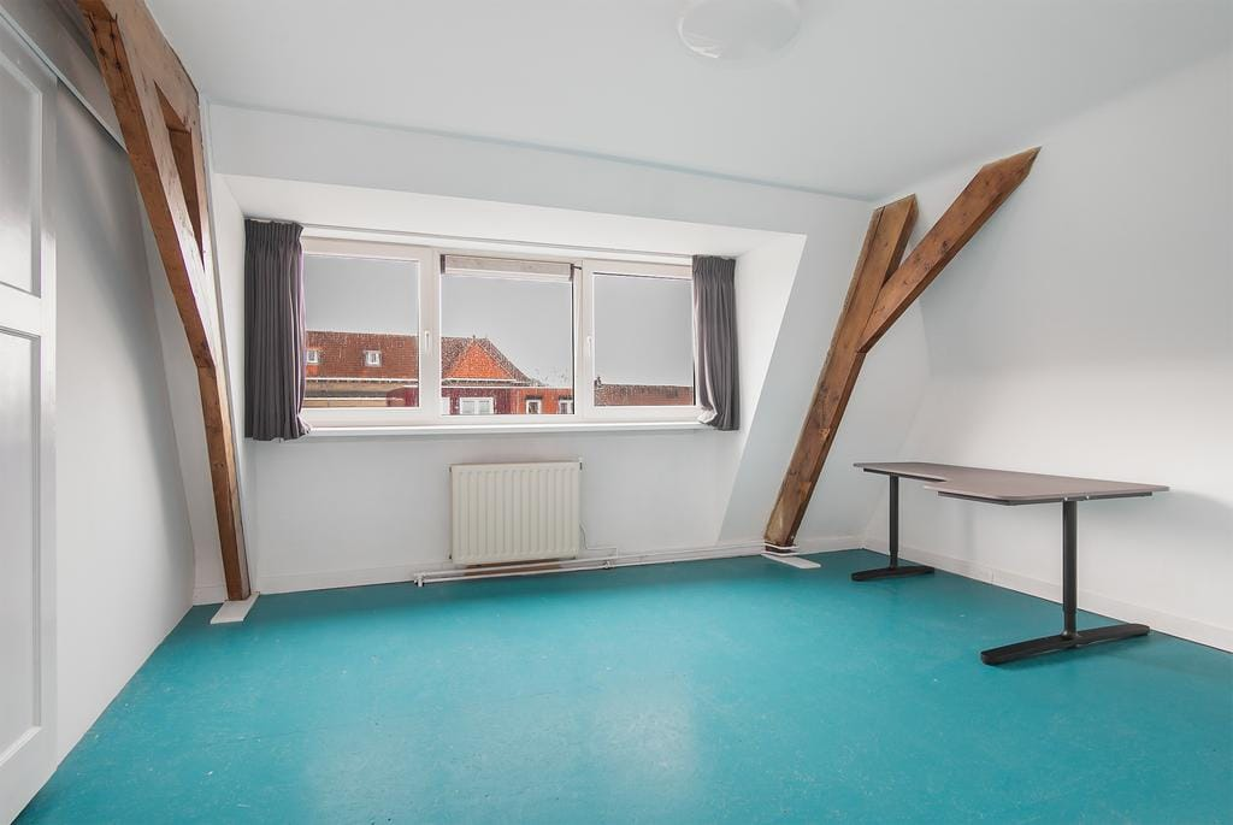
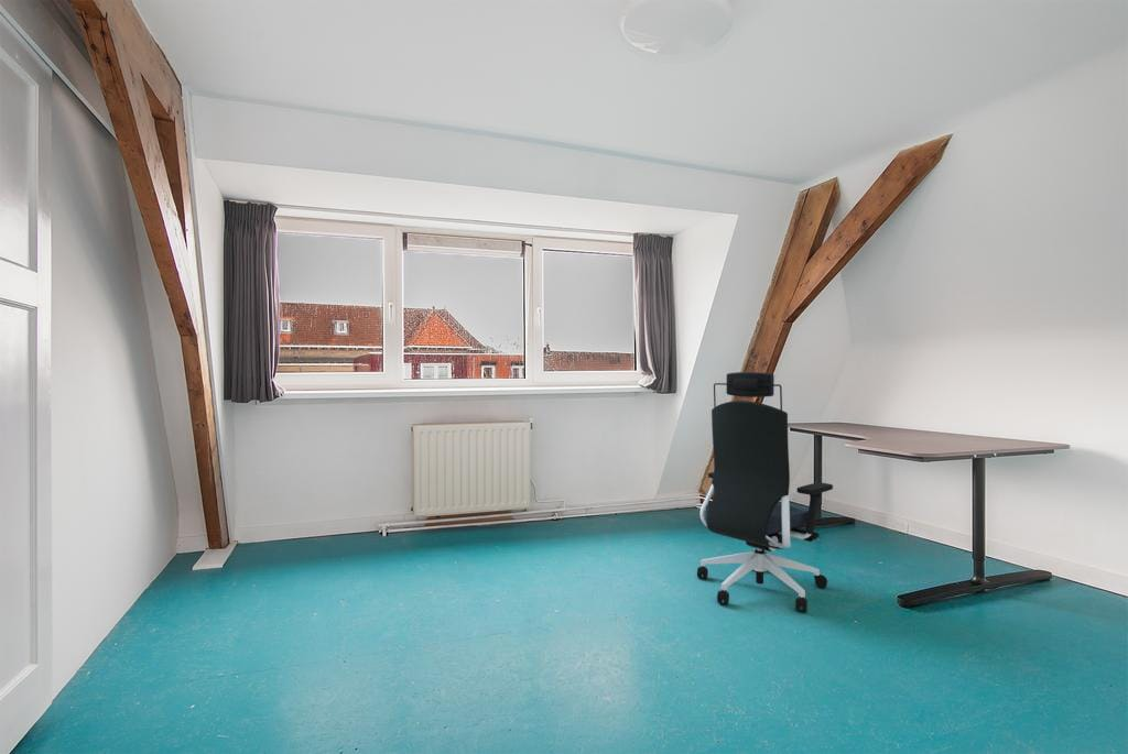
+ office chair [696,371,834,613]
